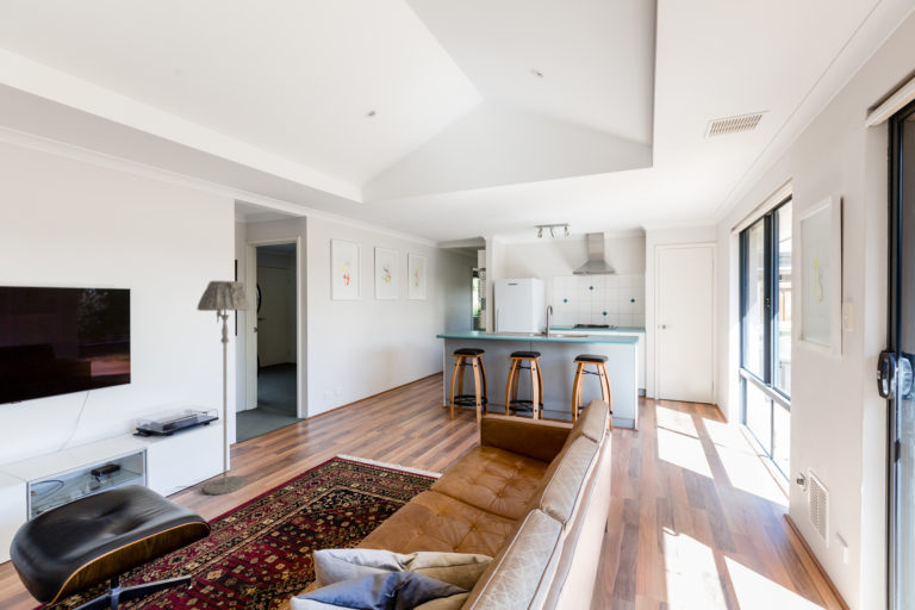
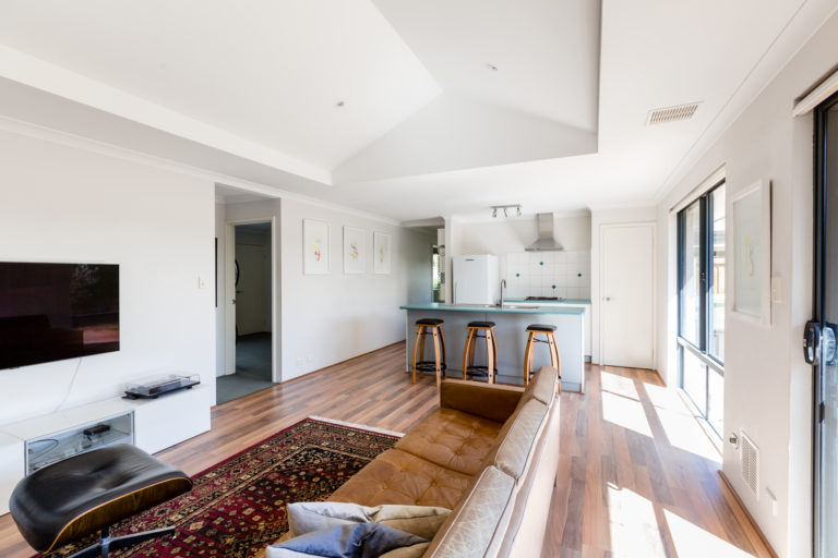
- floor lamp [195,280,251,496]
